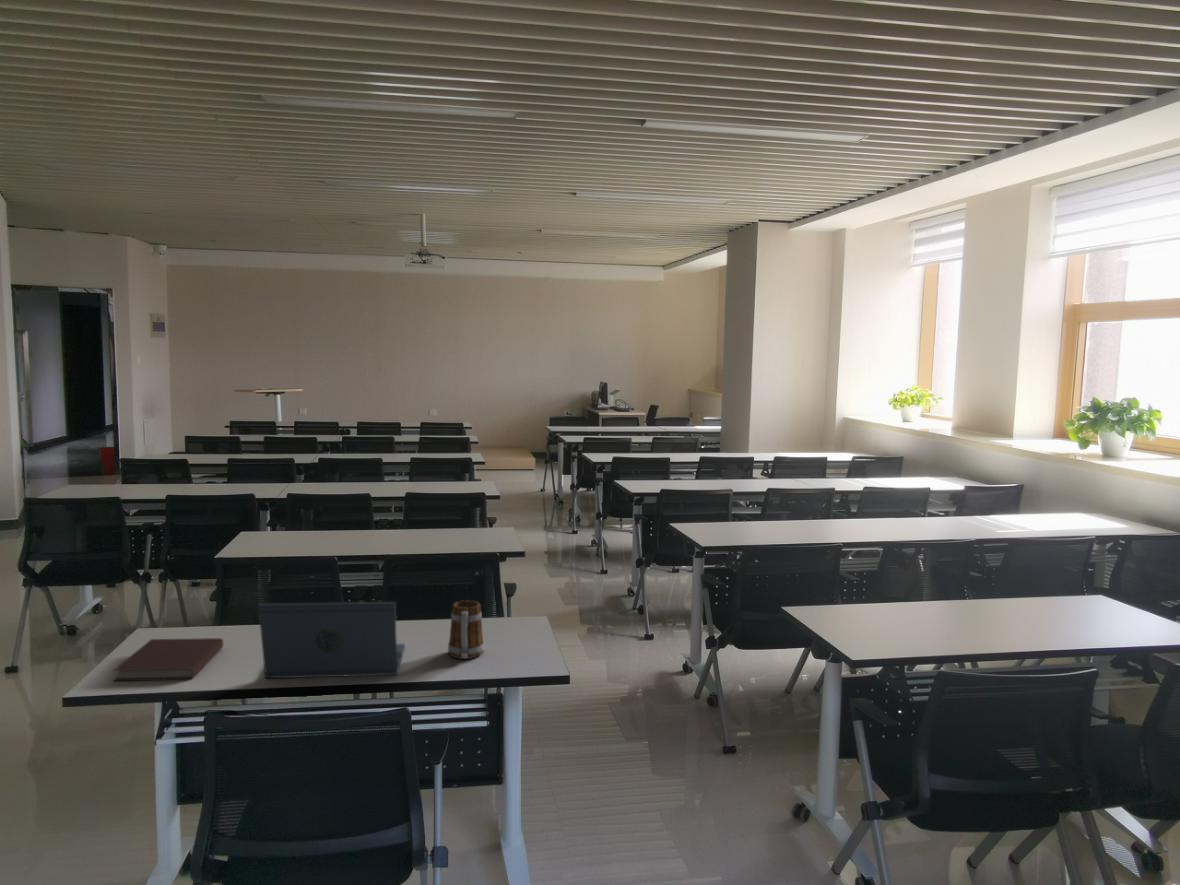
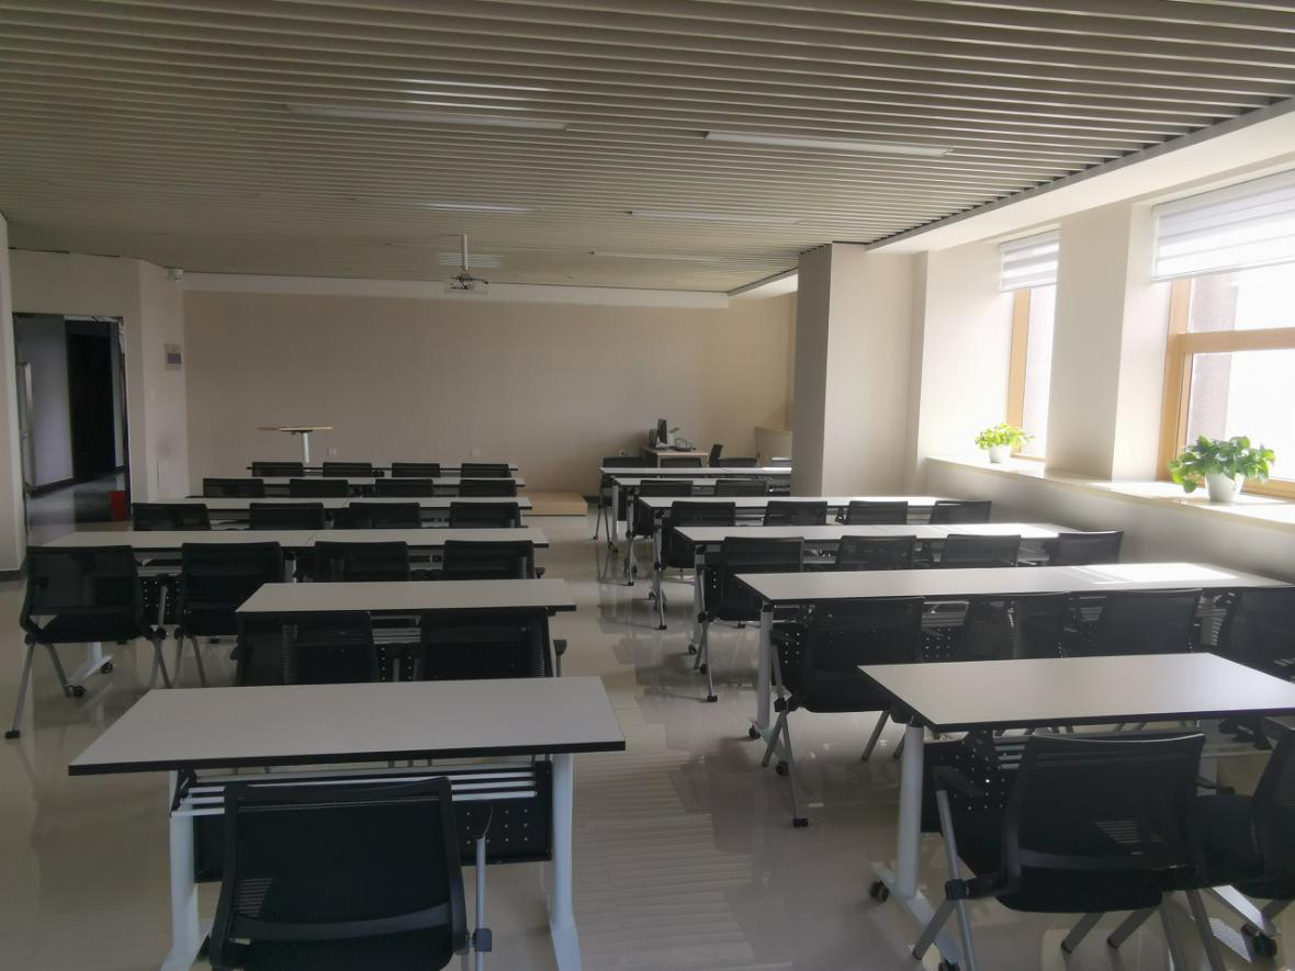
- mug [447,599,485,660]
- notebook [112,637,224,682]
- laptop [257,601,406,679]
